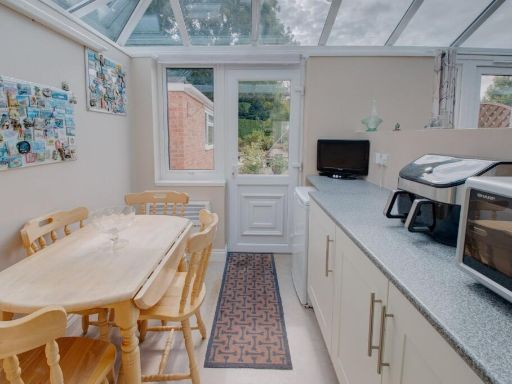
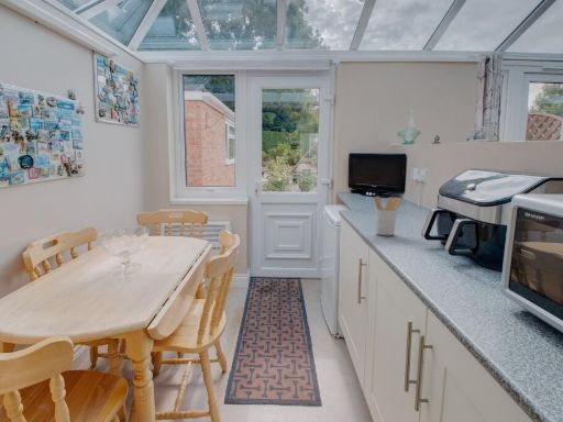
+ utensil holder [374,195,402,236]
